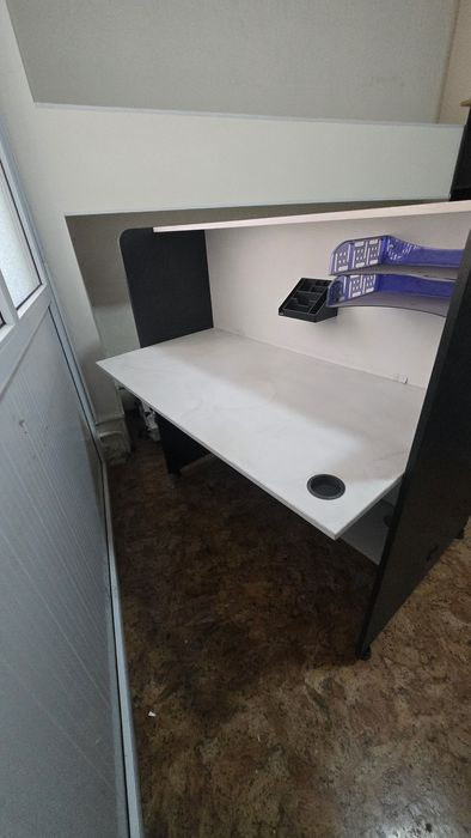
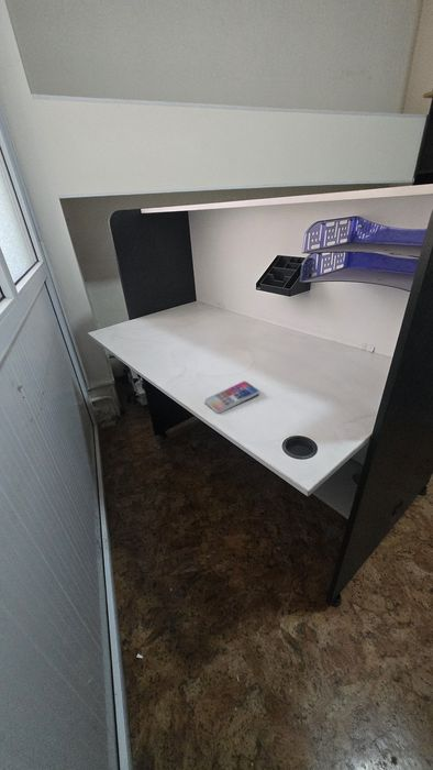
+ smartphone [203,381,260,415]
